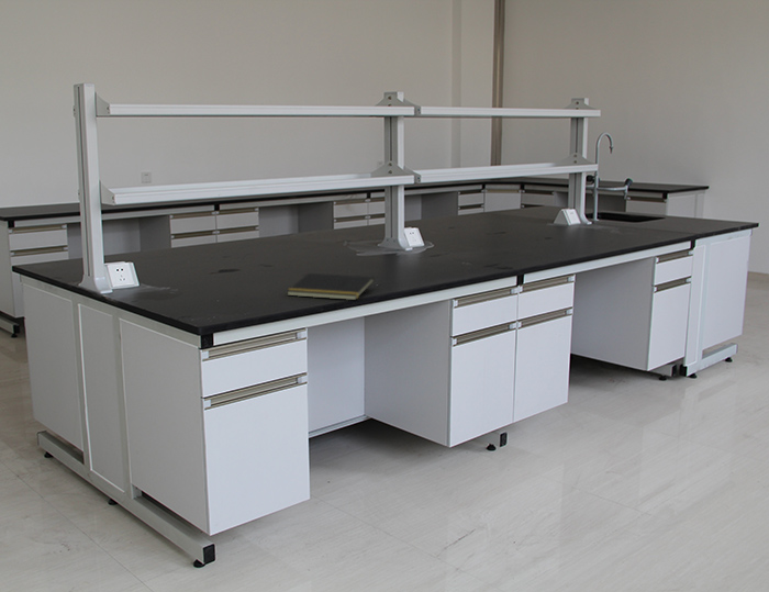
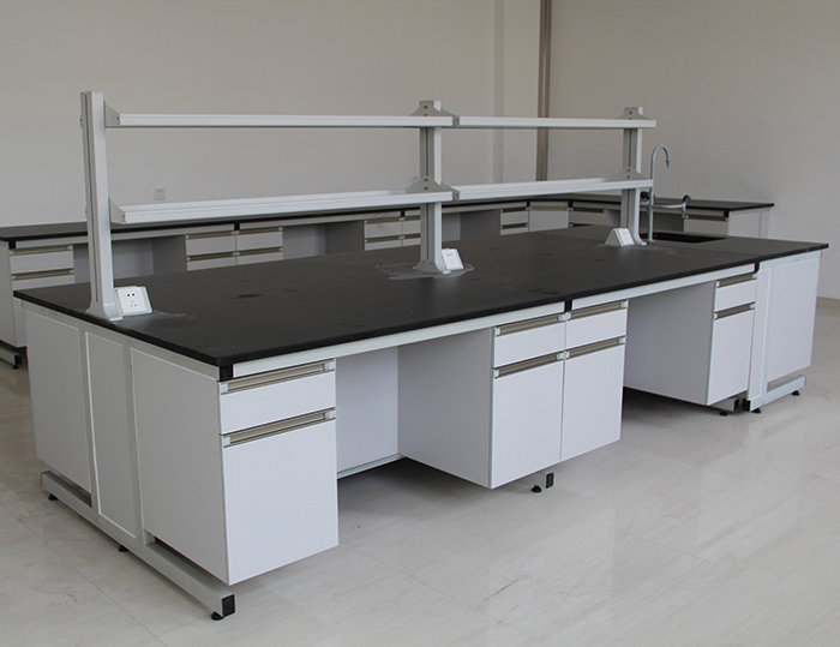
- notepad [286,272,376,301]
